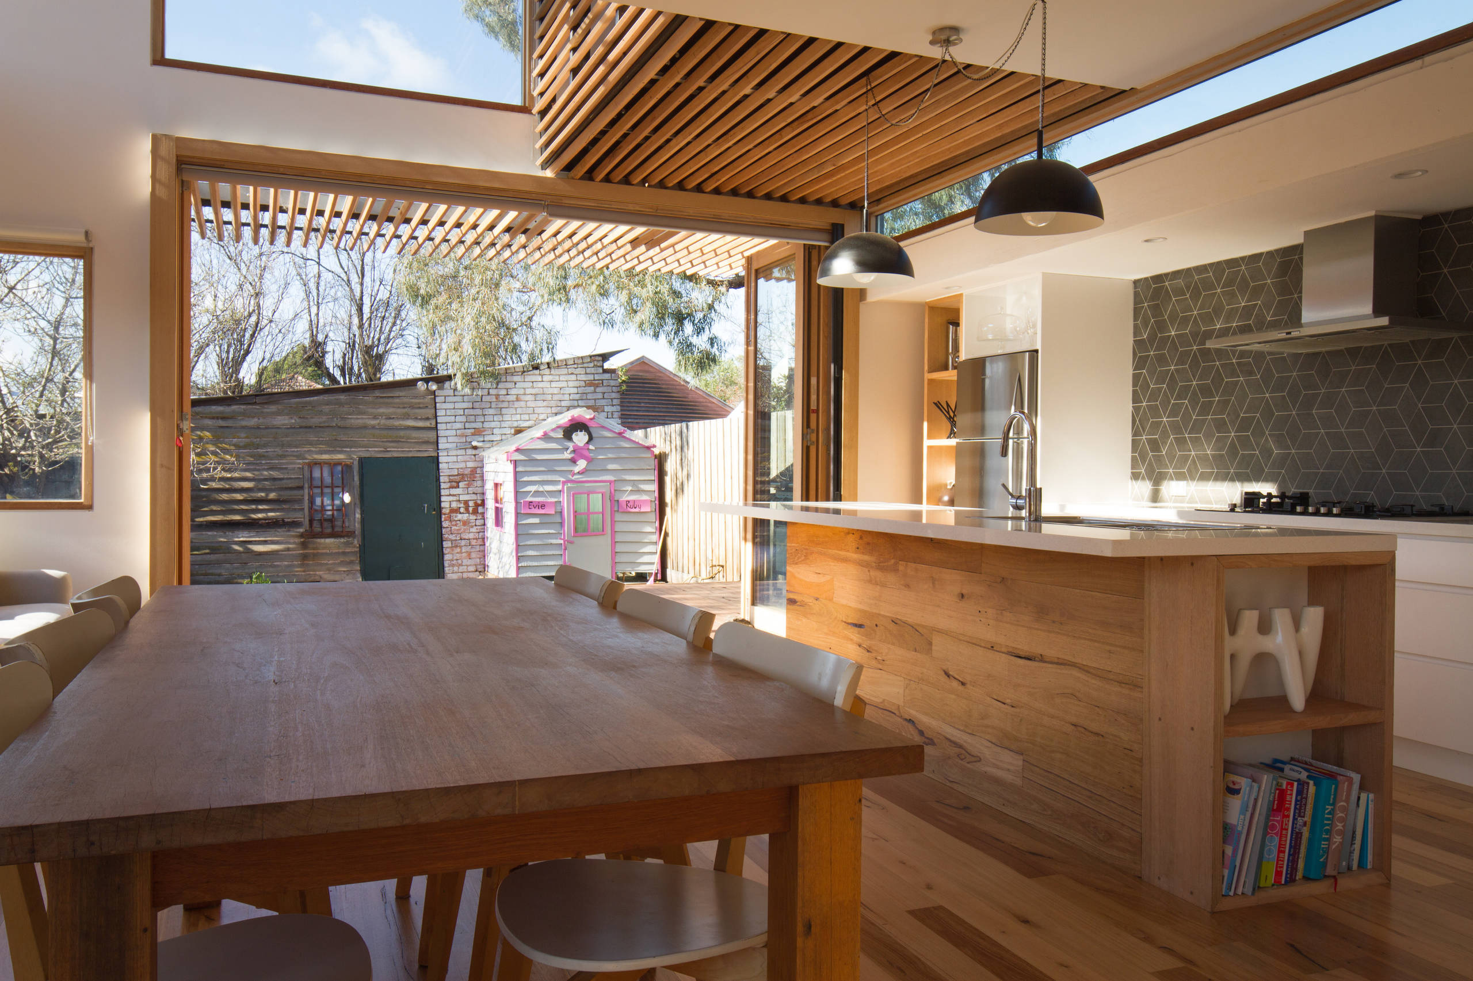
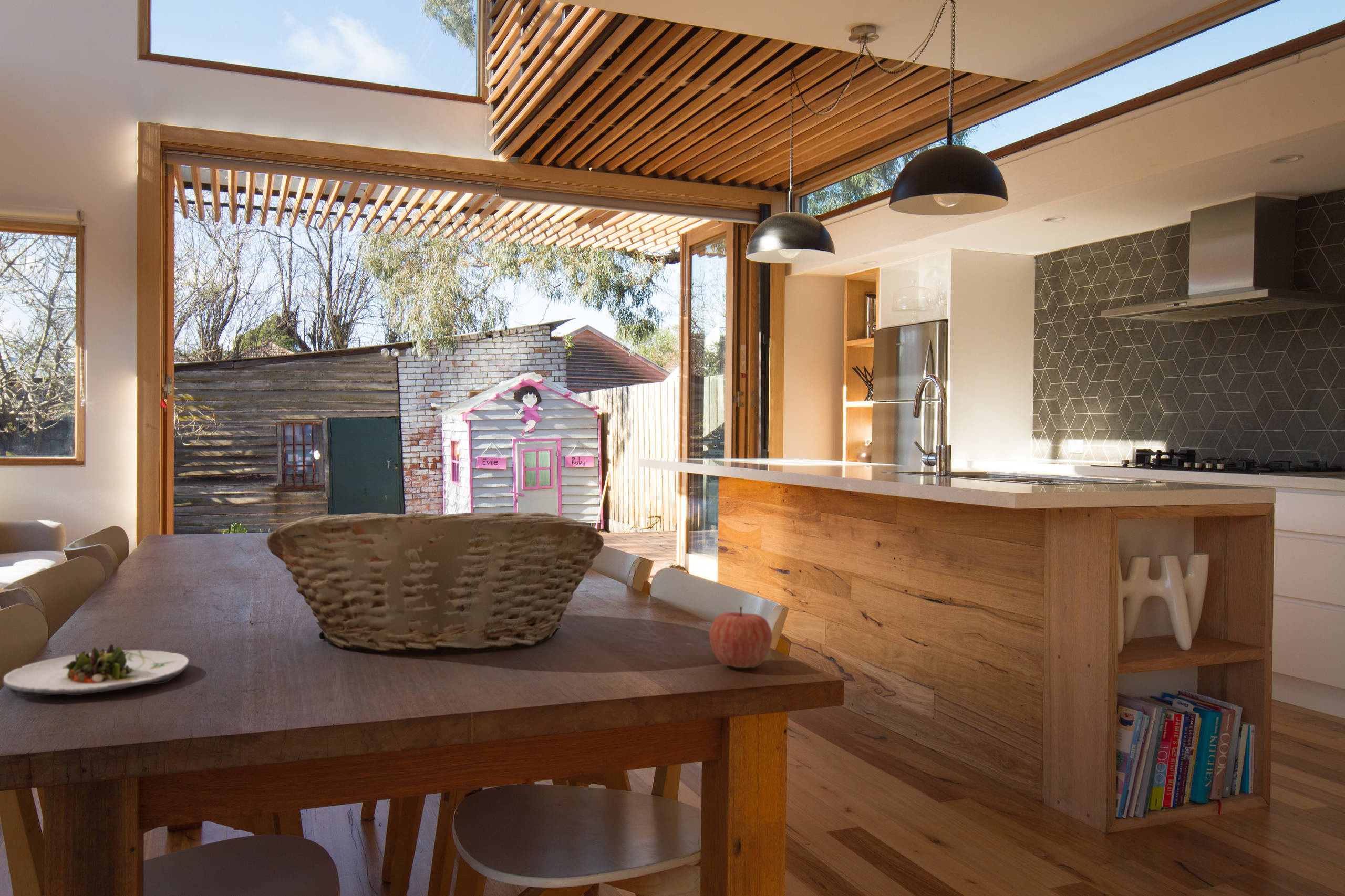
+ apple [709,606,773,669]
+ fruit basket [266,512,604,654]
+ salad plate [2,643,189,698]
